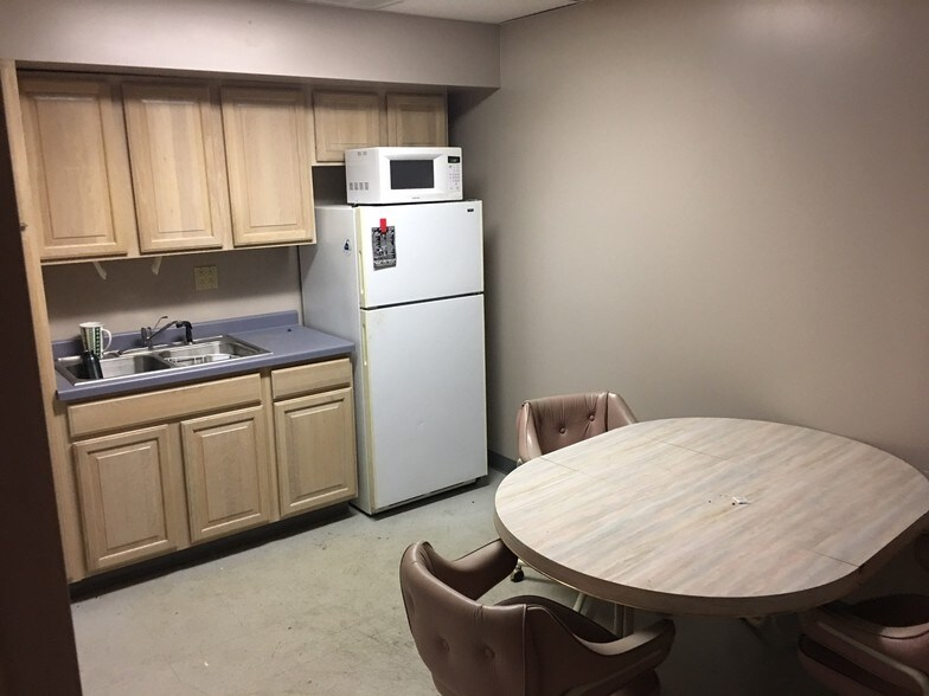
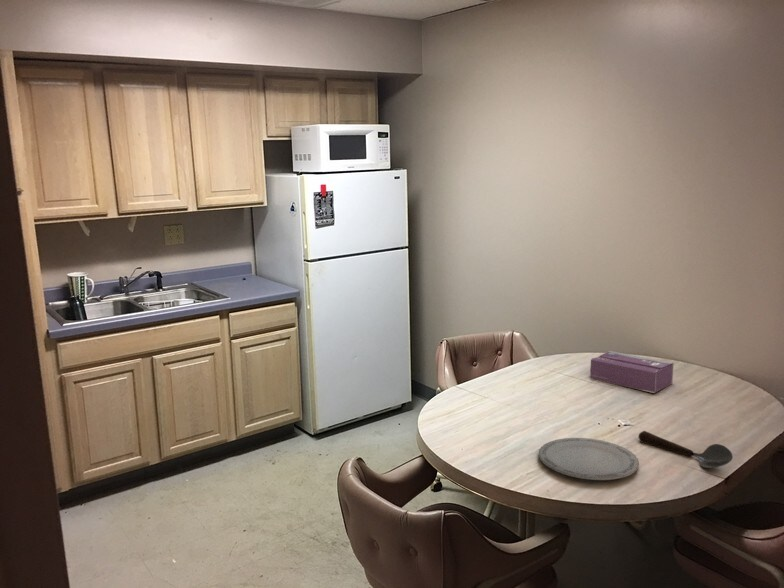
+ spoon [638,430,734,469]
+ tissue box [589,350,674,394]
+ plate [538,437,640,481]
